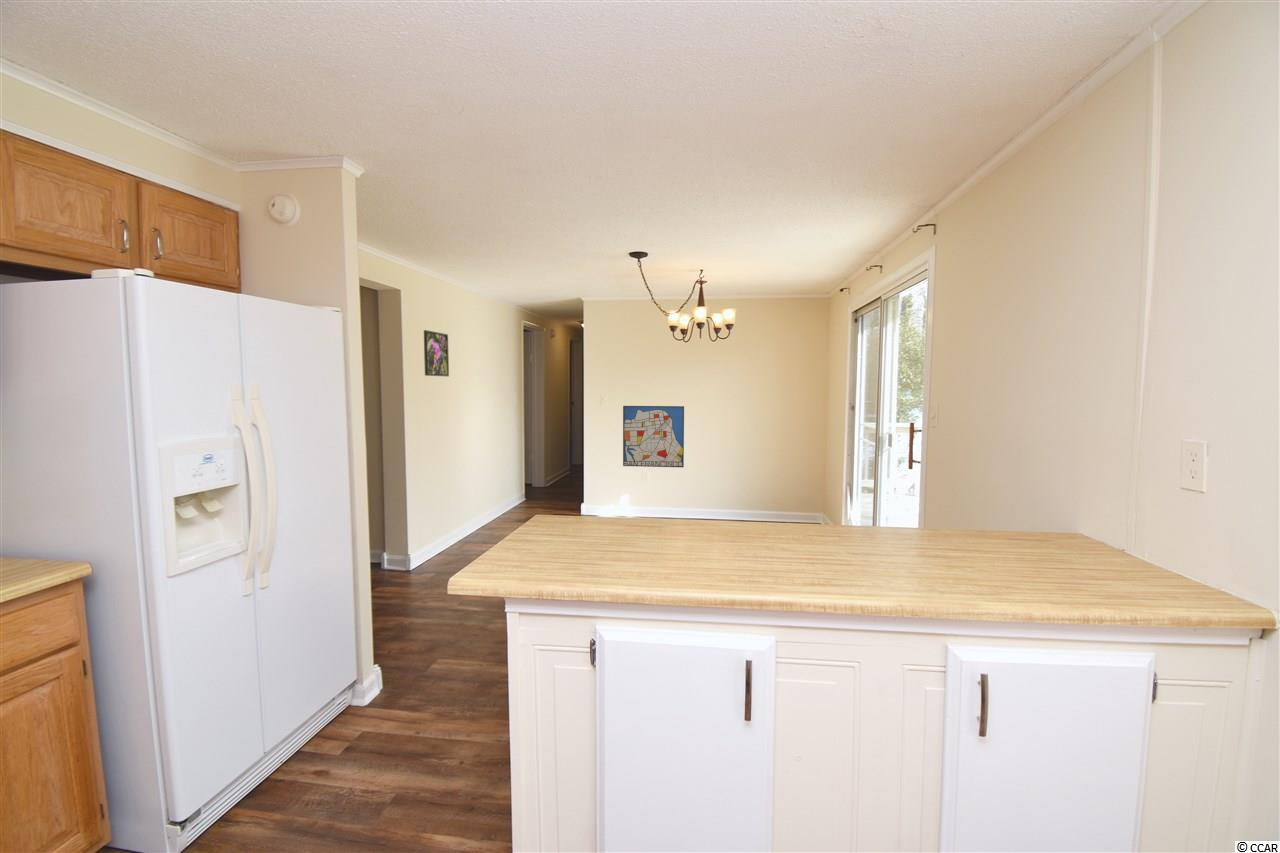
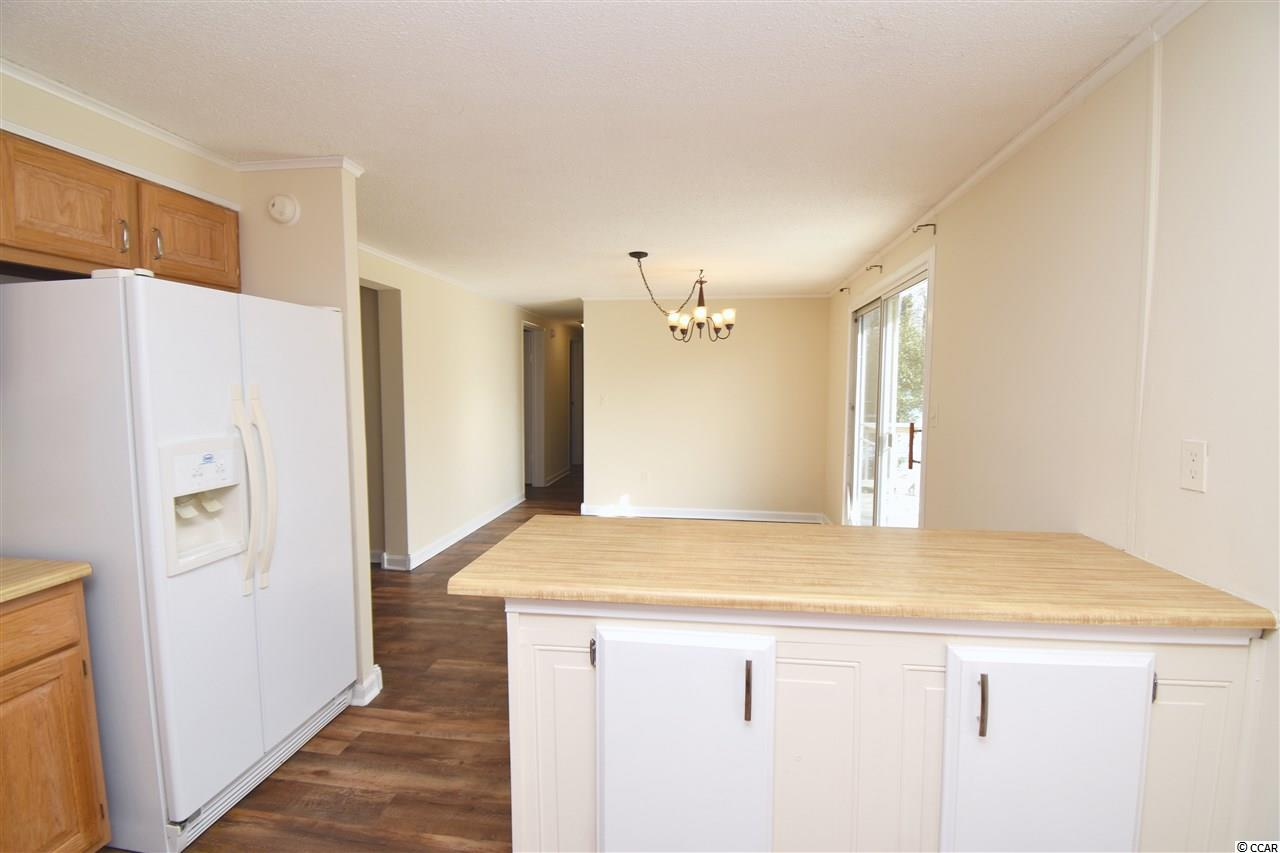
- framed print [423,329,450,377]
- wall art [622,405,685,468]
